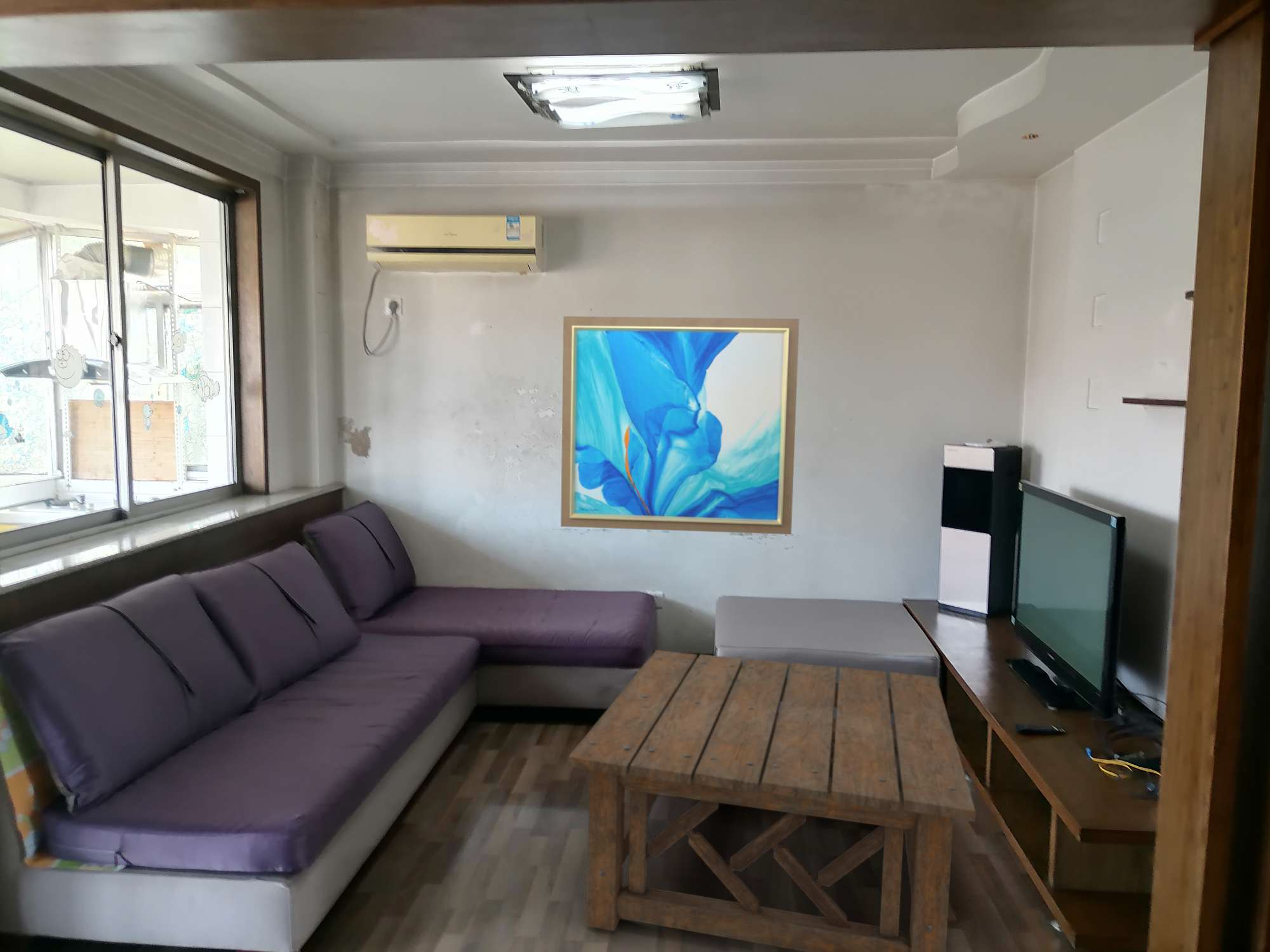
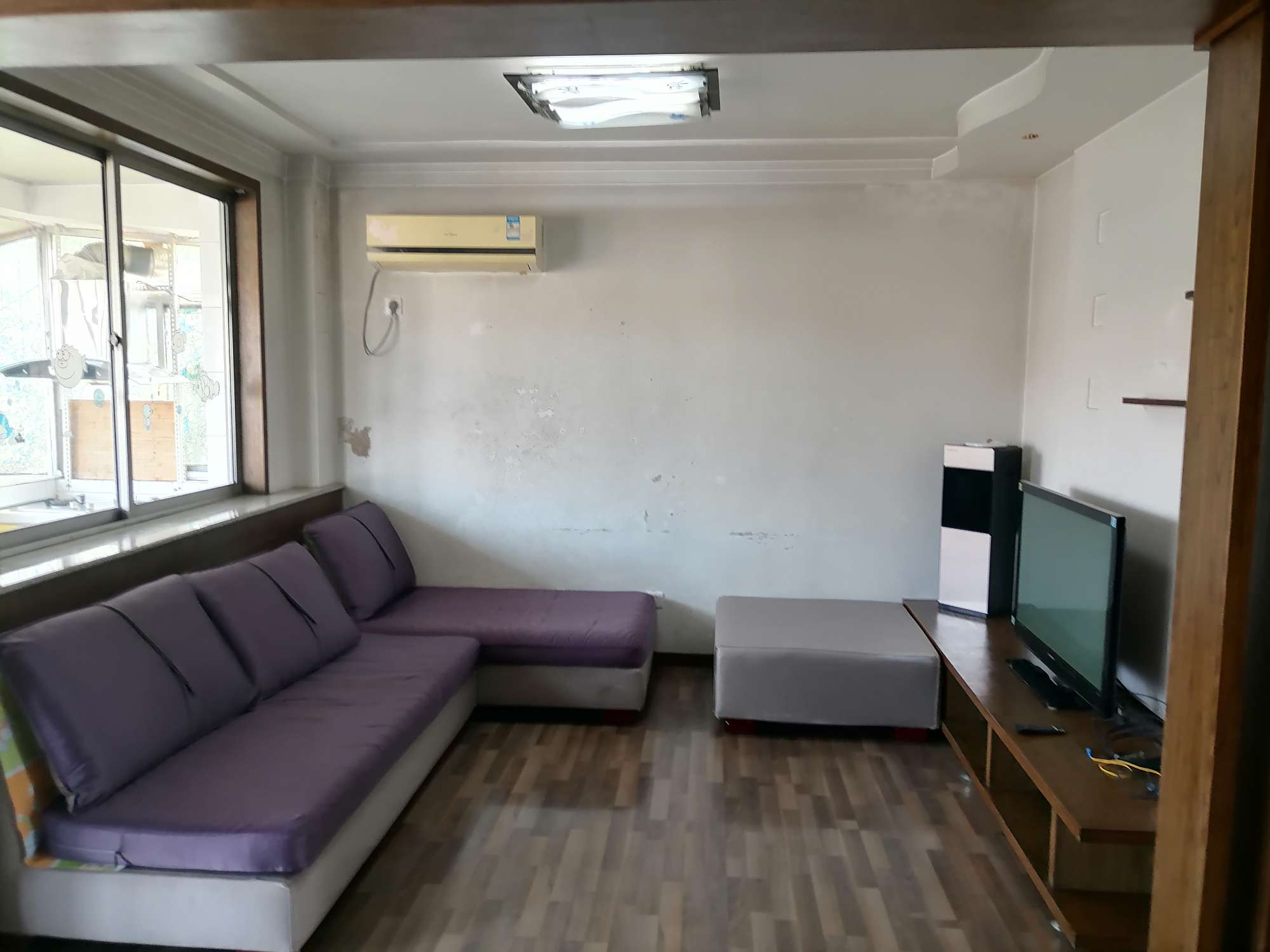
- wall art [560,315,800,535]
- coffee table [568,649,977,952]
